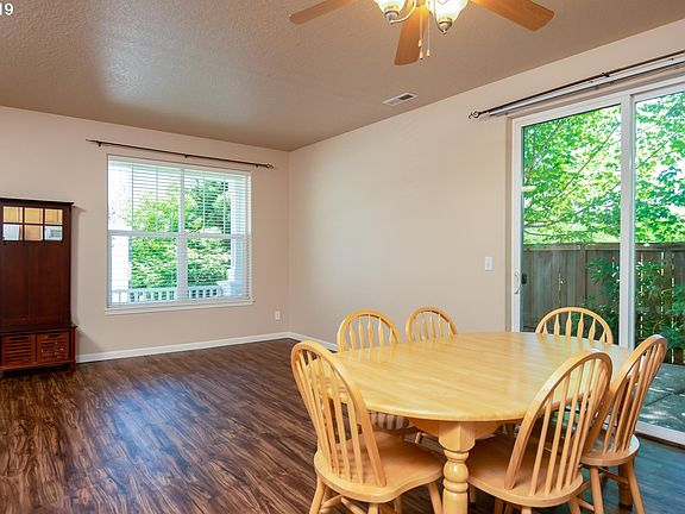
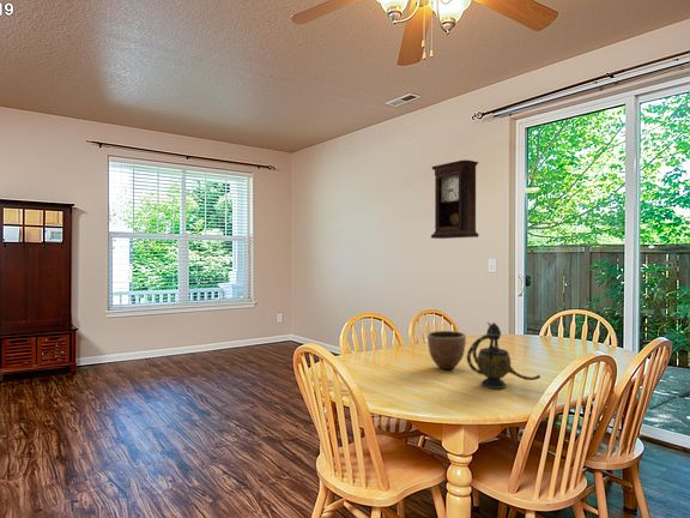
+ teapot [466,321,541,390]
+ pendulum clock [430,159,480,240]
+ decorative bowl [426,330,467,371]
